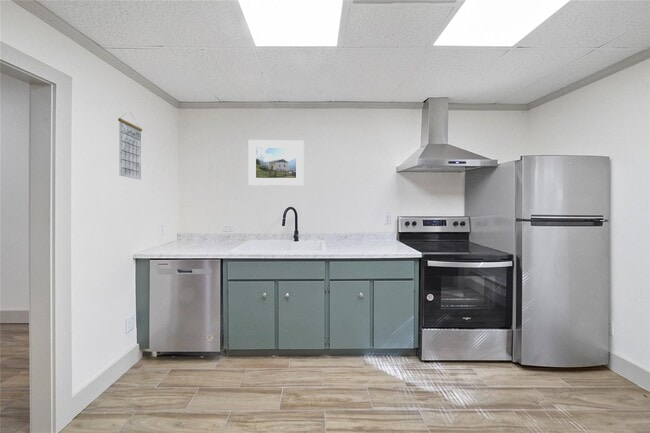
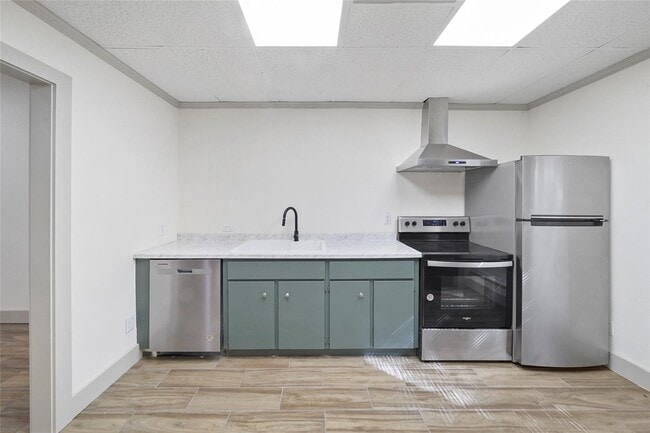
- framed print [247,139,305,187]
- calendar [117,113,143,180]
